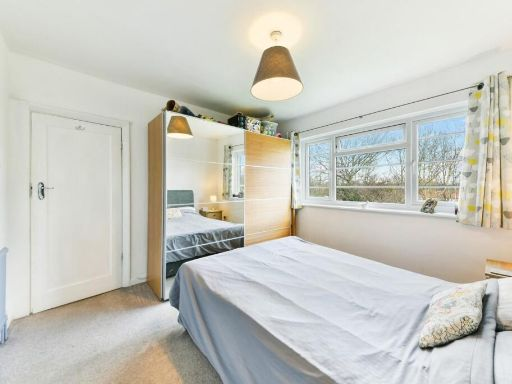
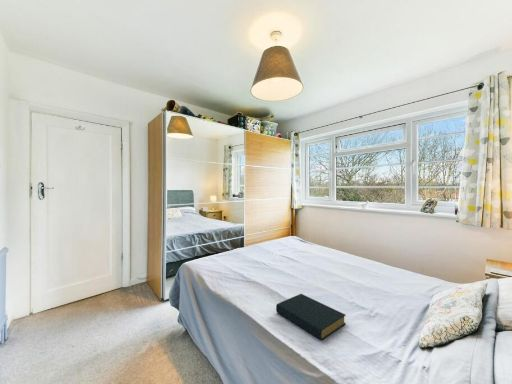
+ hardback book [275,293,347,341]
